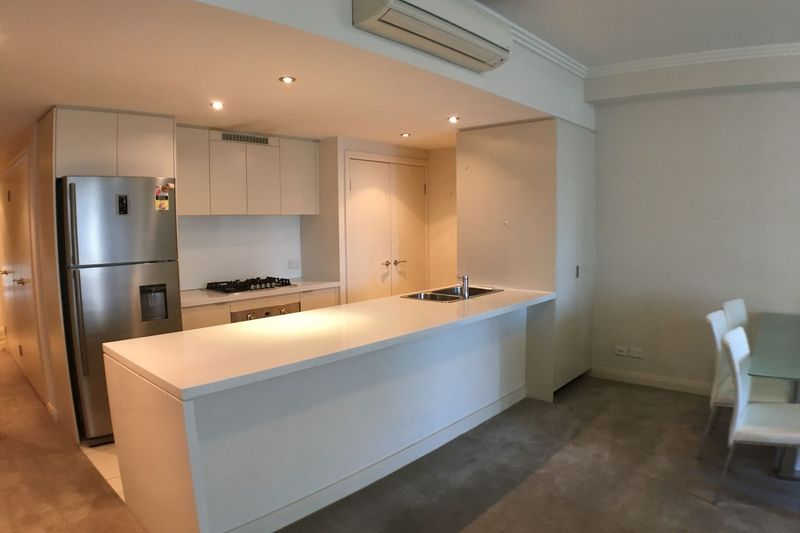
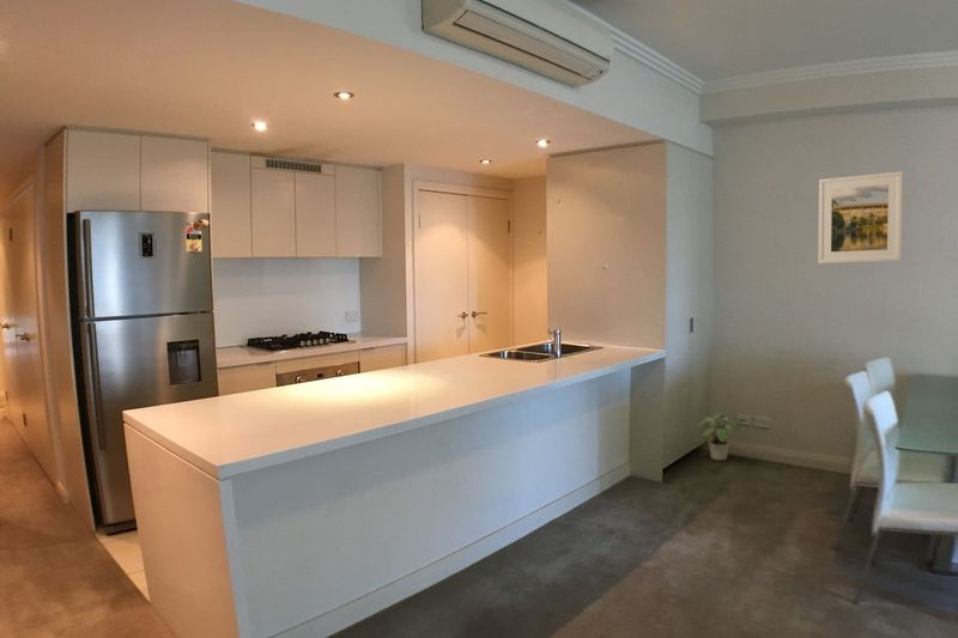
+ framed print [817,170,904,265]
+ potted plant [697,412,745,461]
